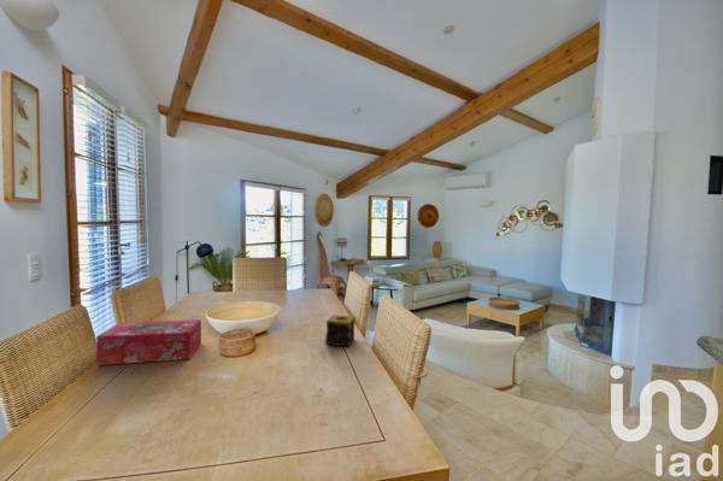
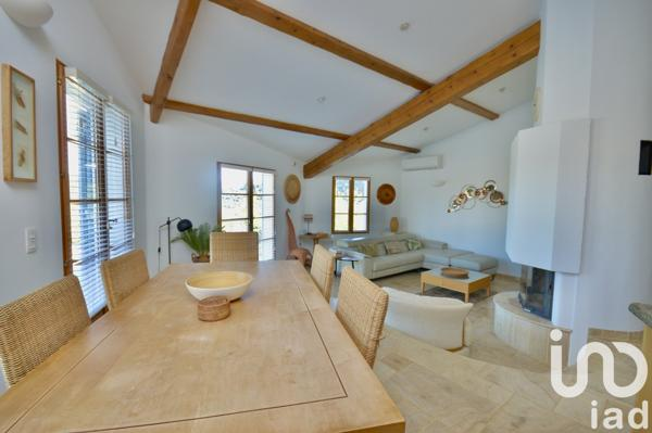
- candle [324,313,357,347]
- tissue box [95,318,202,366]
